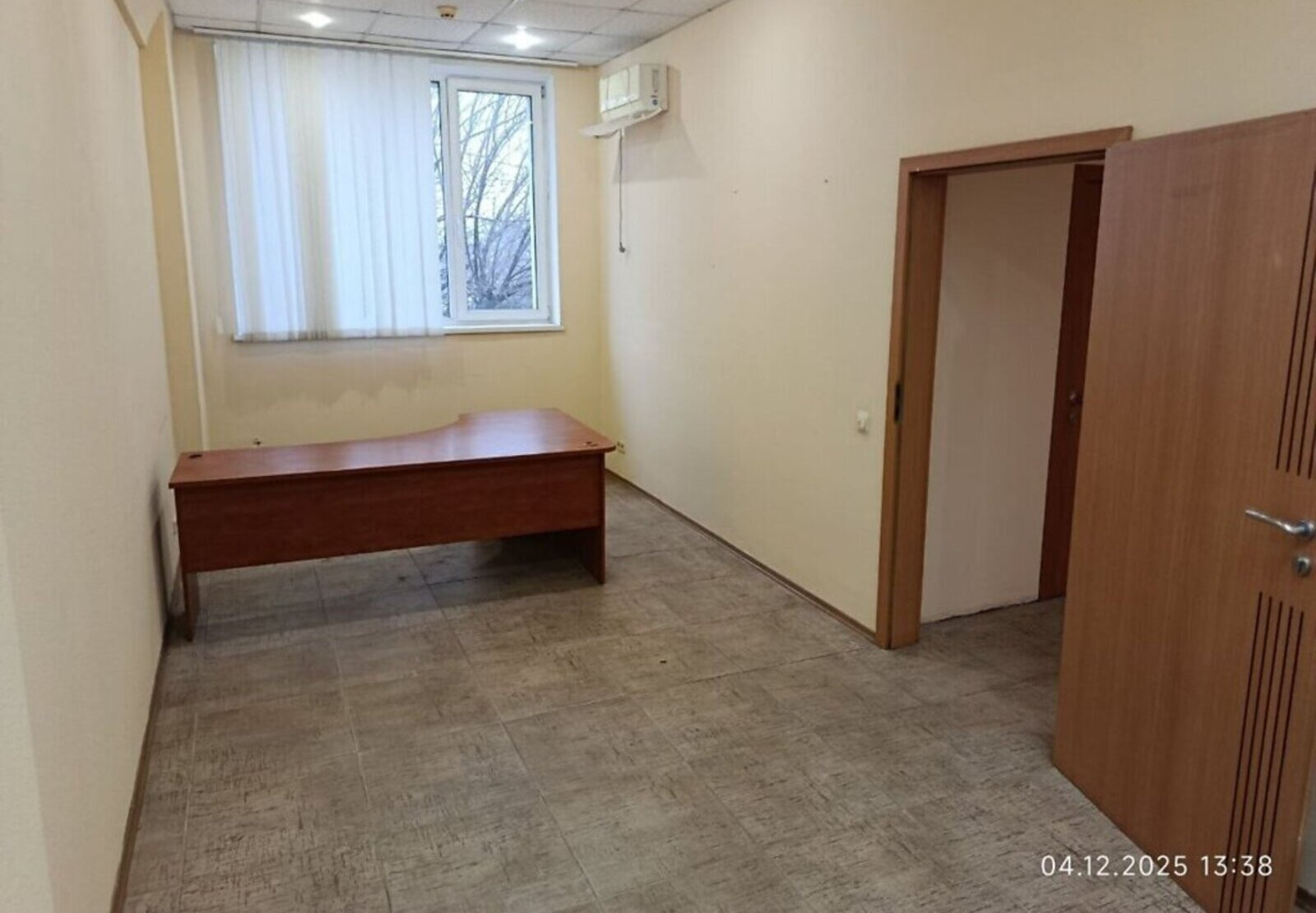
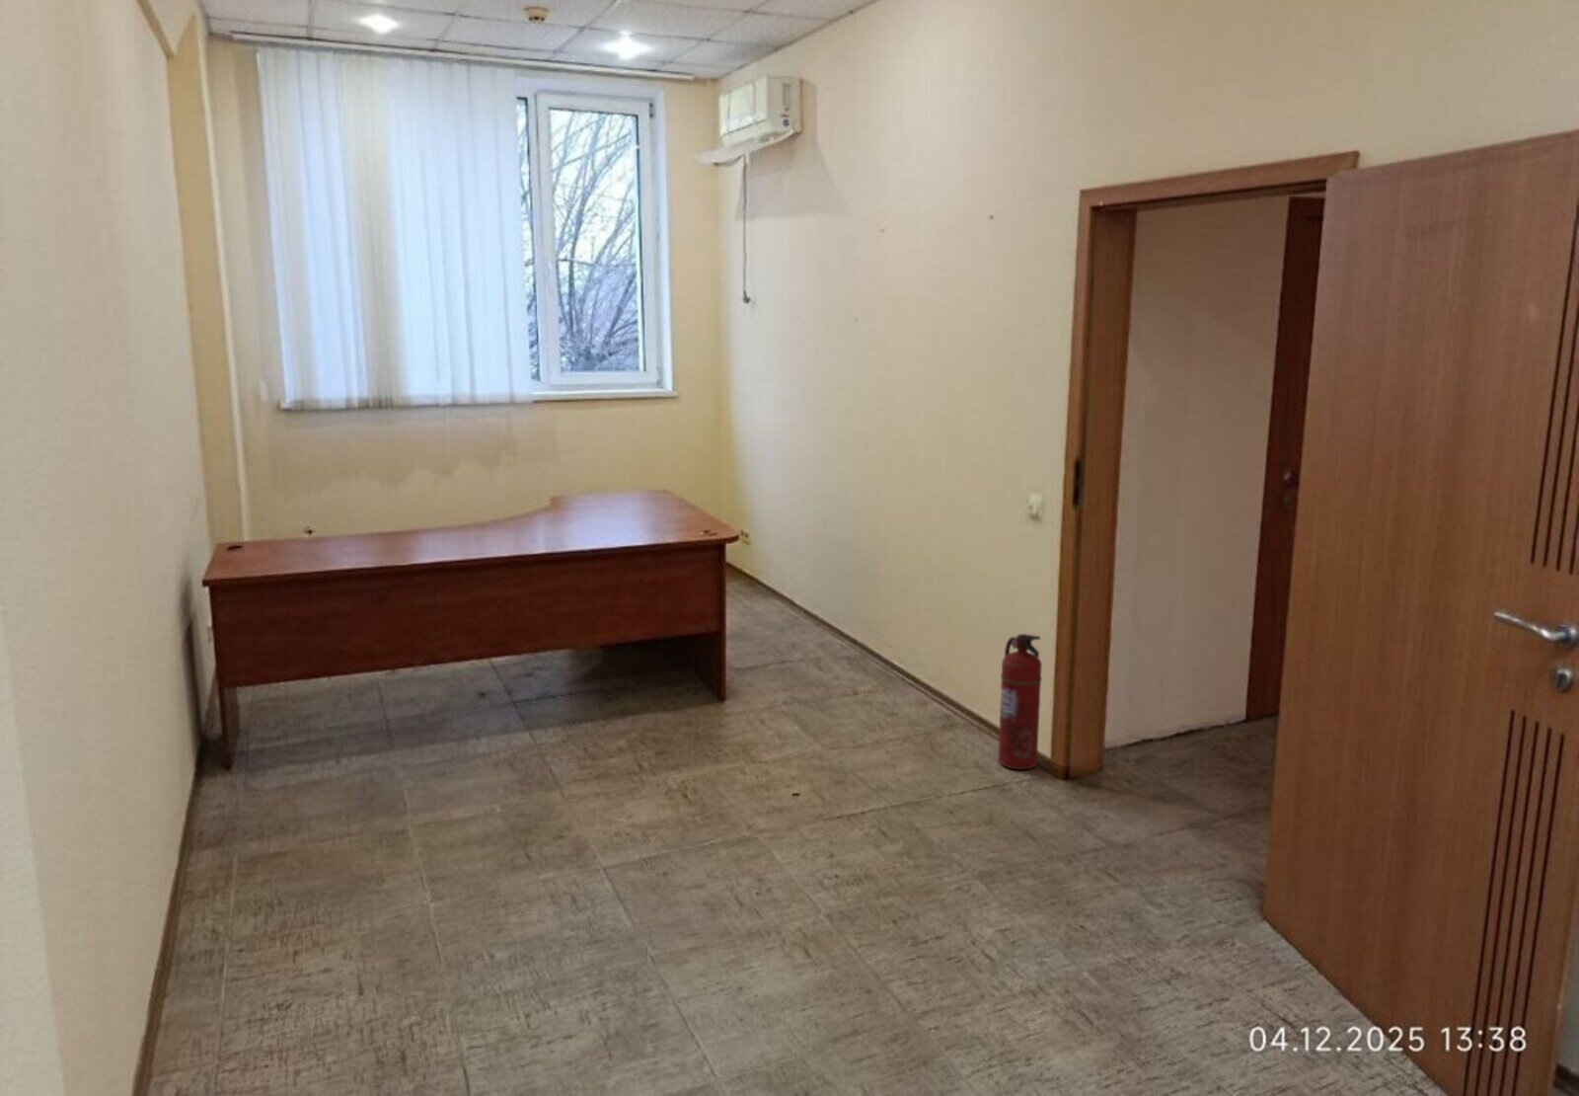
+ fire extinguisher [997,633,1043,771]
